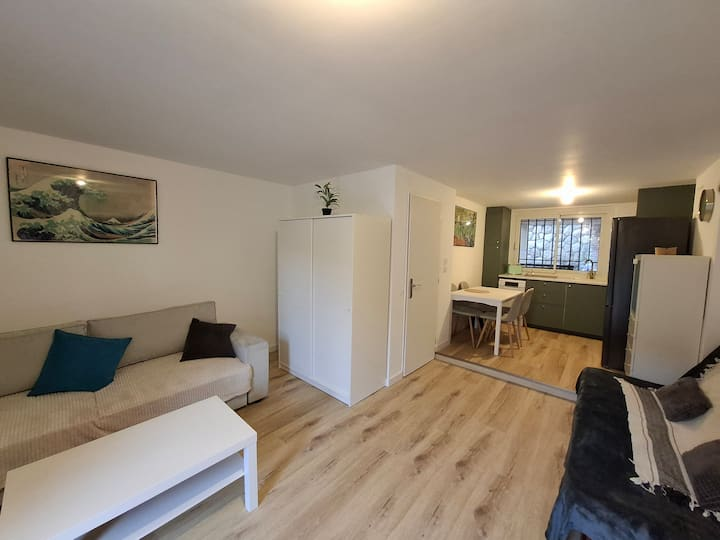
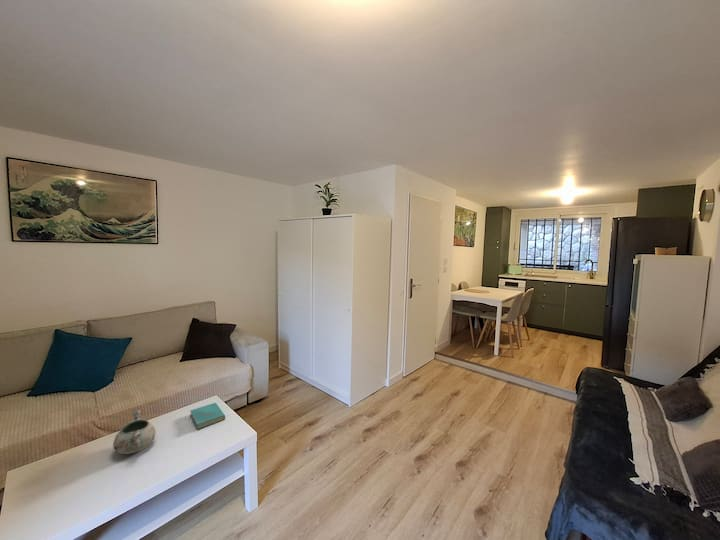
+ decorative bowl [112,409,157,455]
+ book [189,402,226,430]
